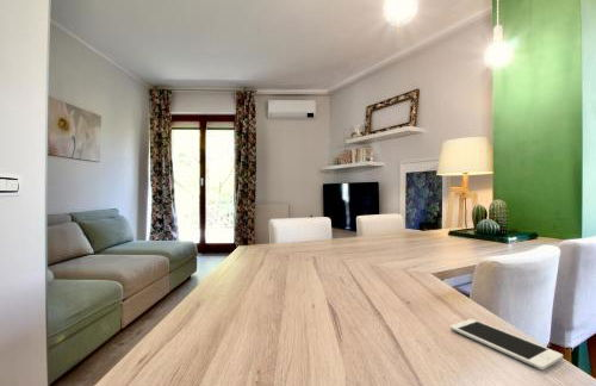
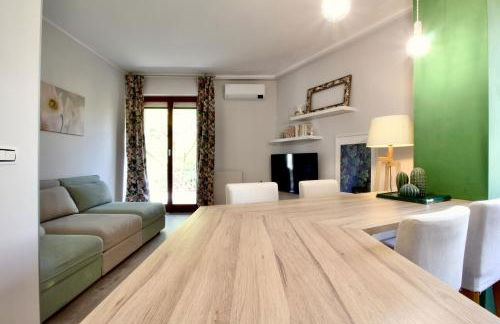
- cell phone [449,318,564,371]
